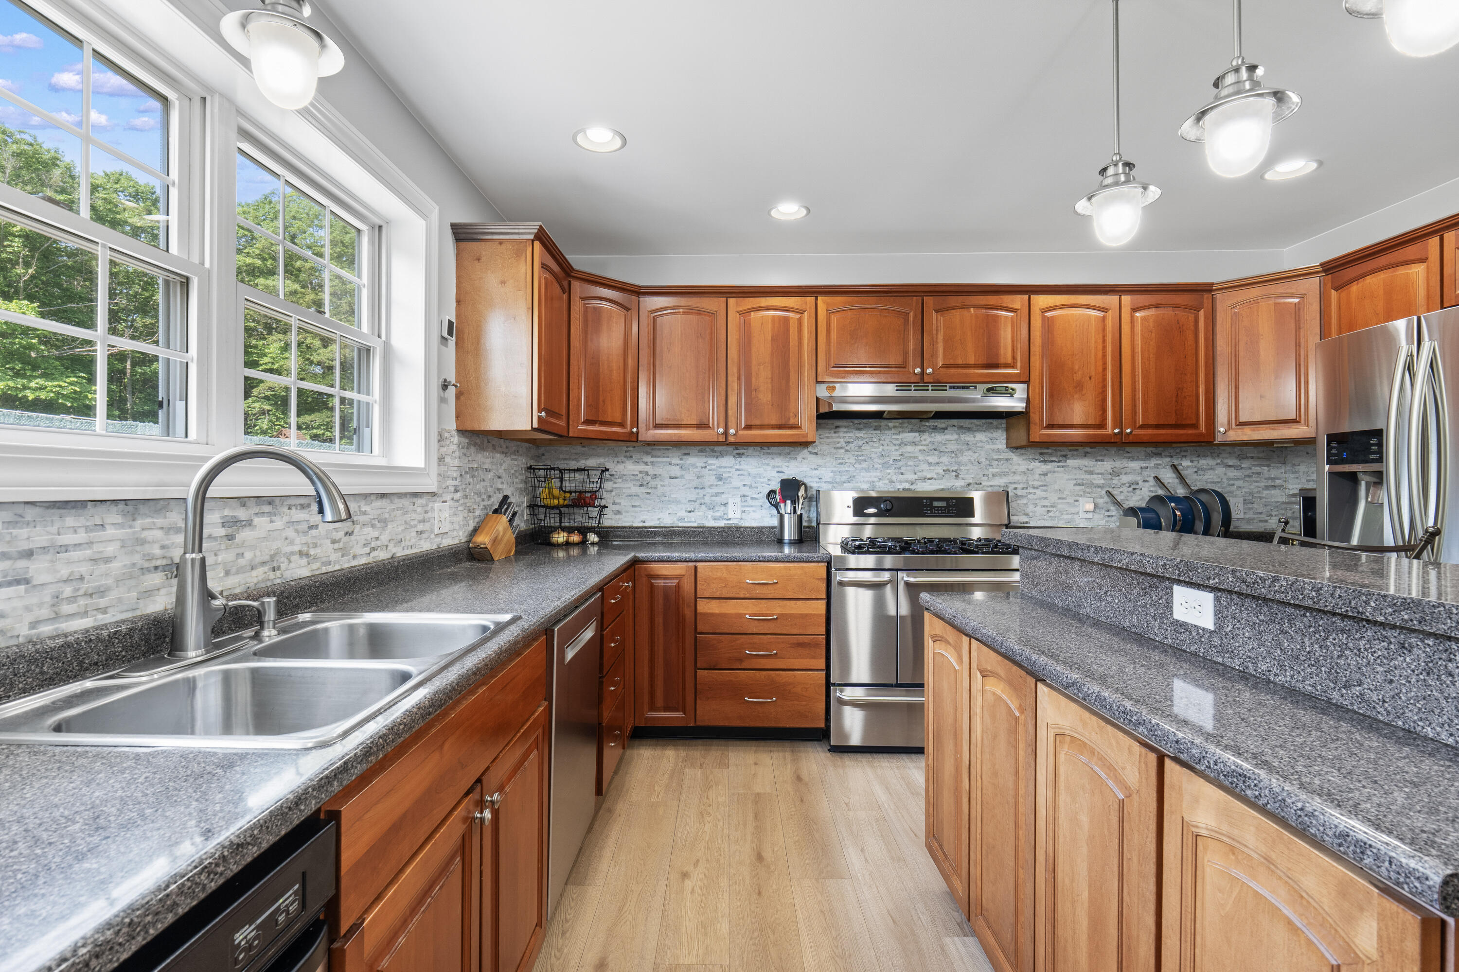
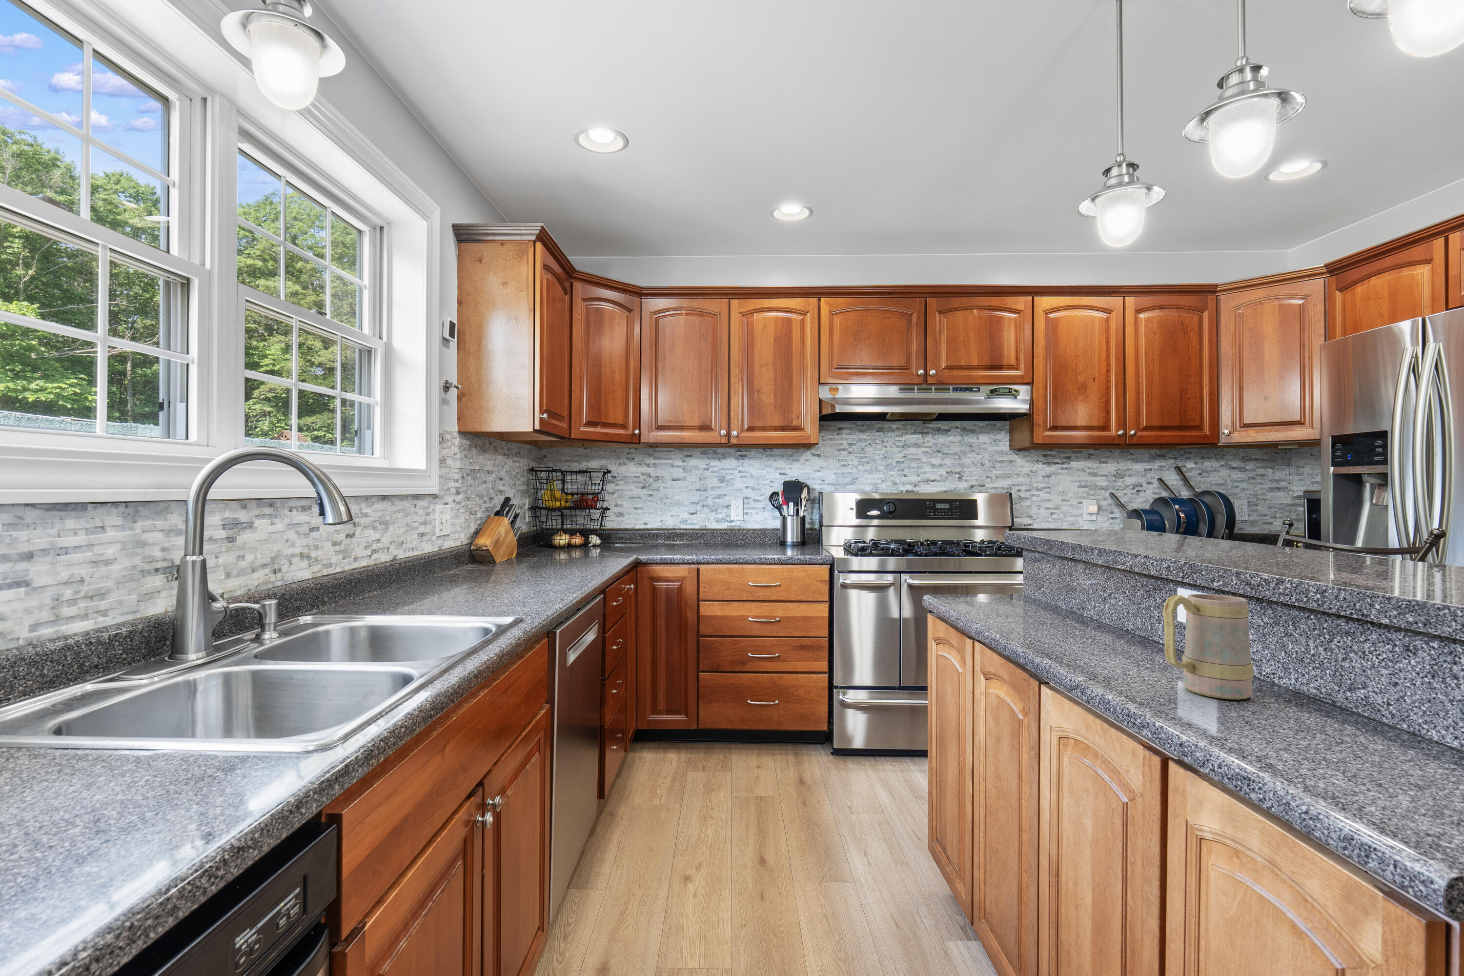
+ mug [1162,594,1254,700]
